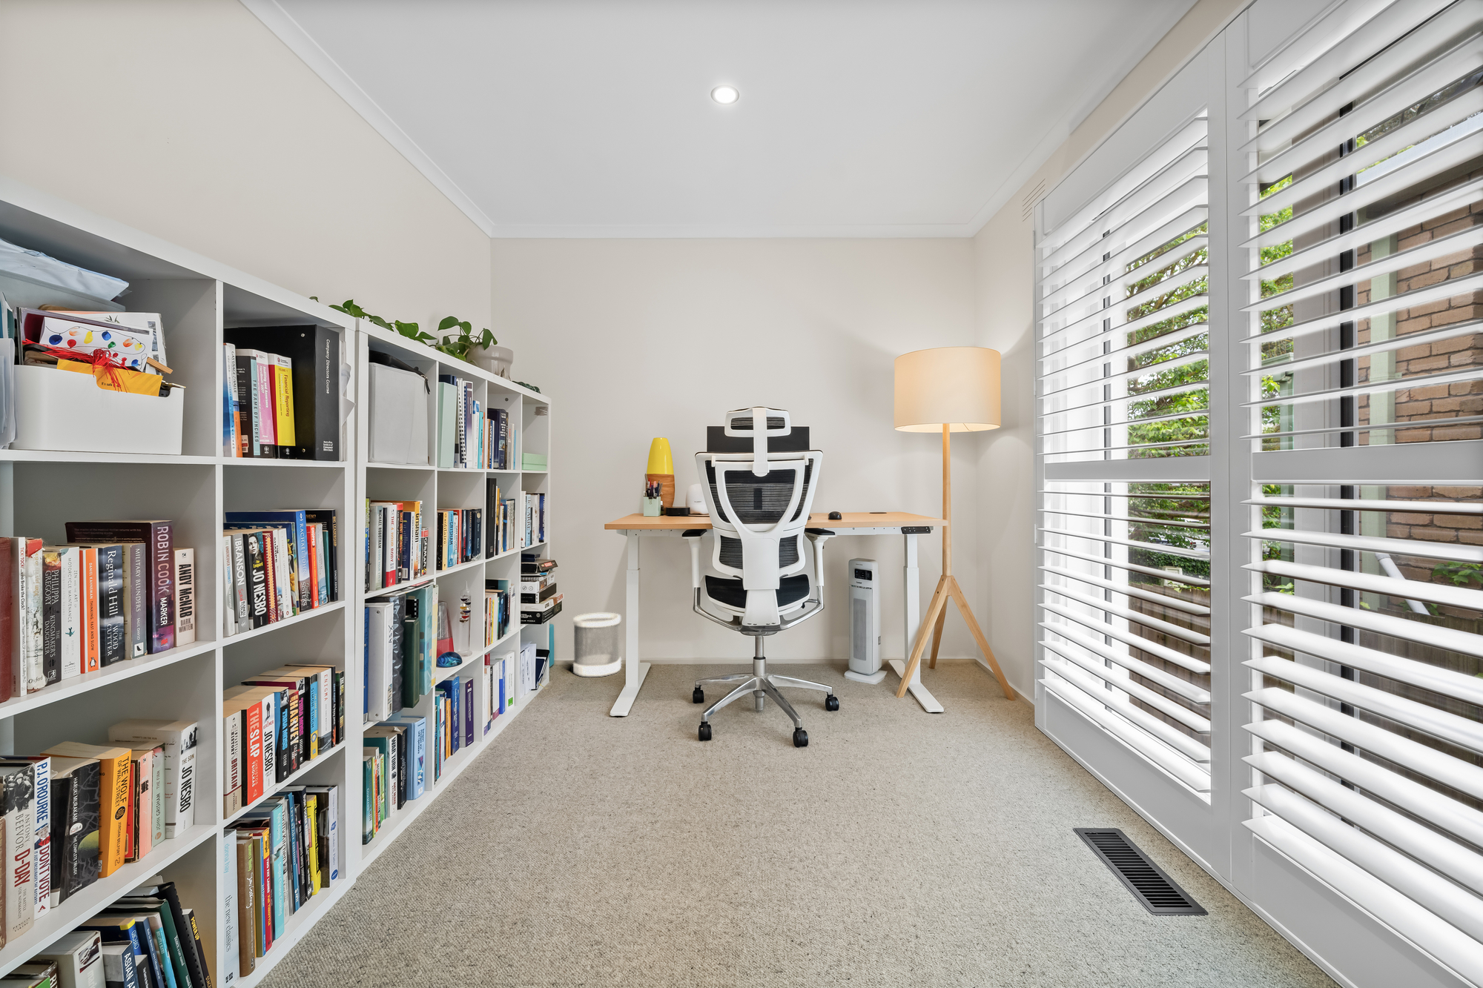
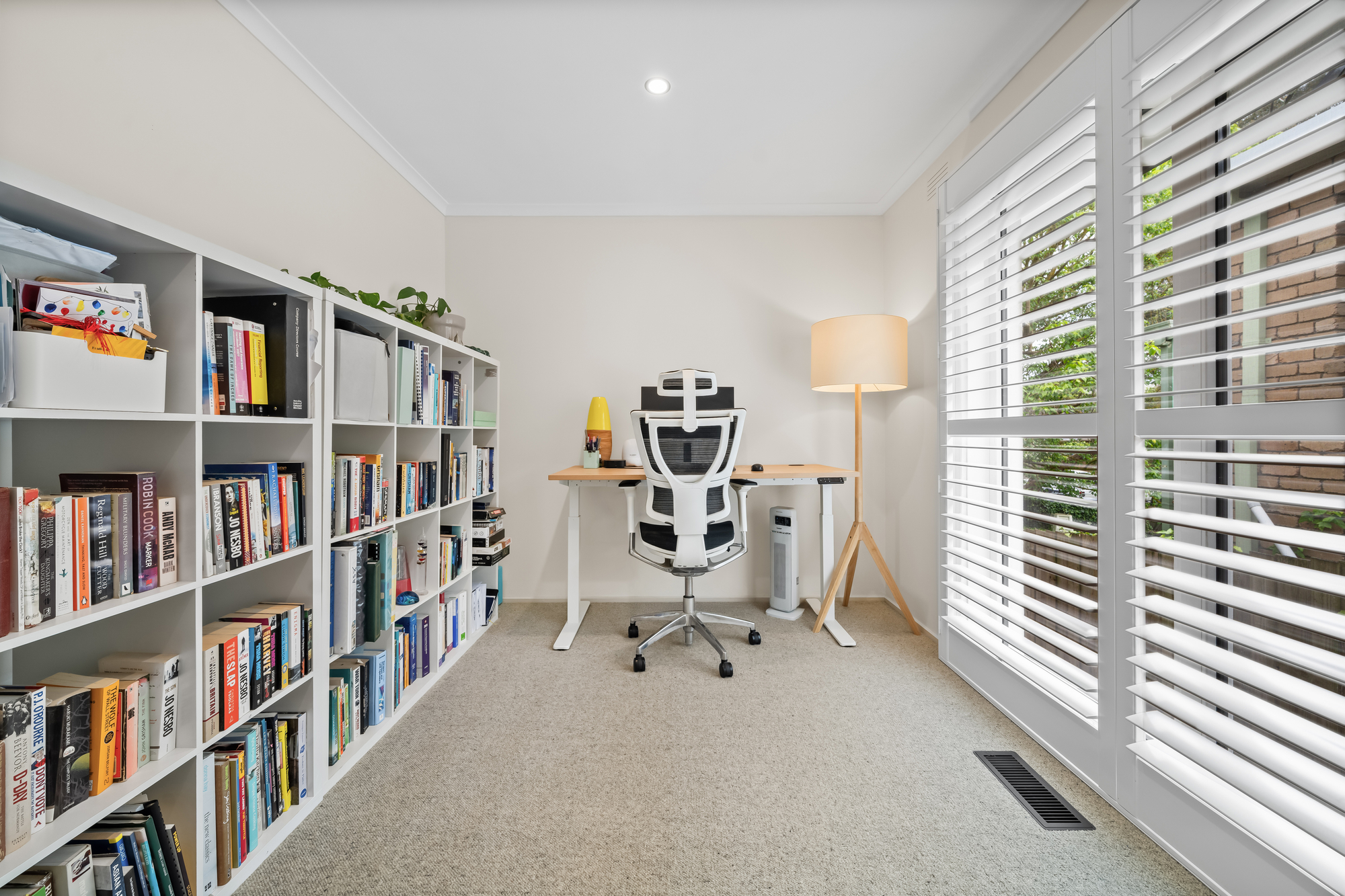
- wastebasket [572,612,622,677]
